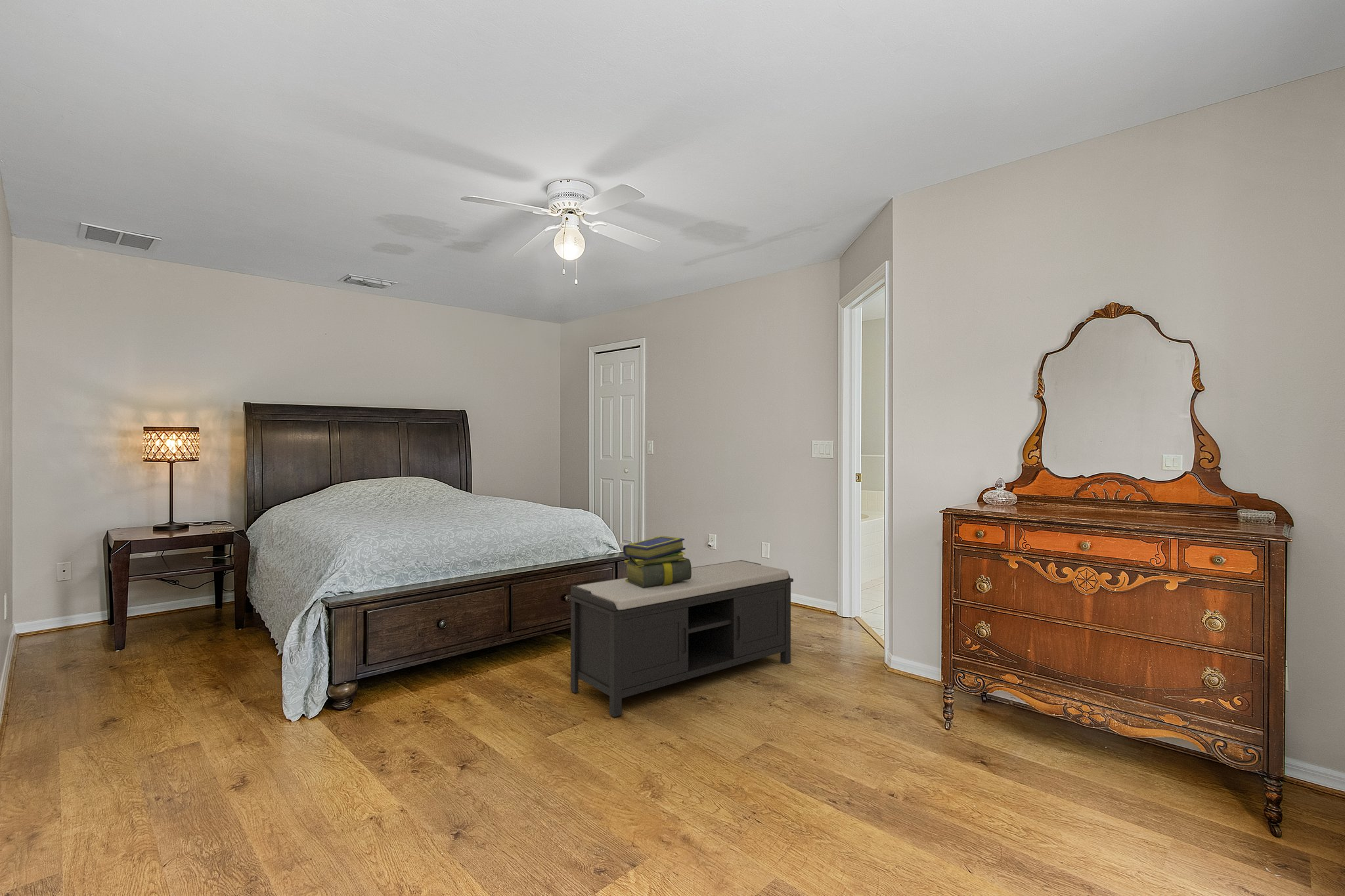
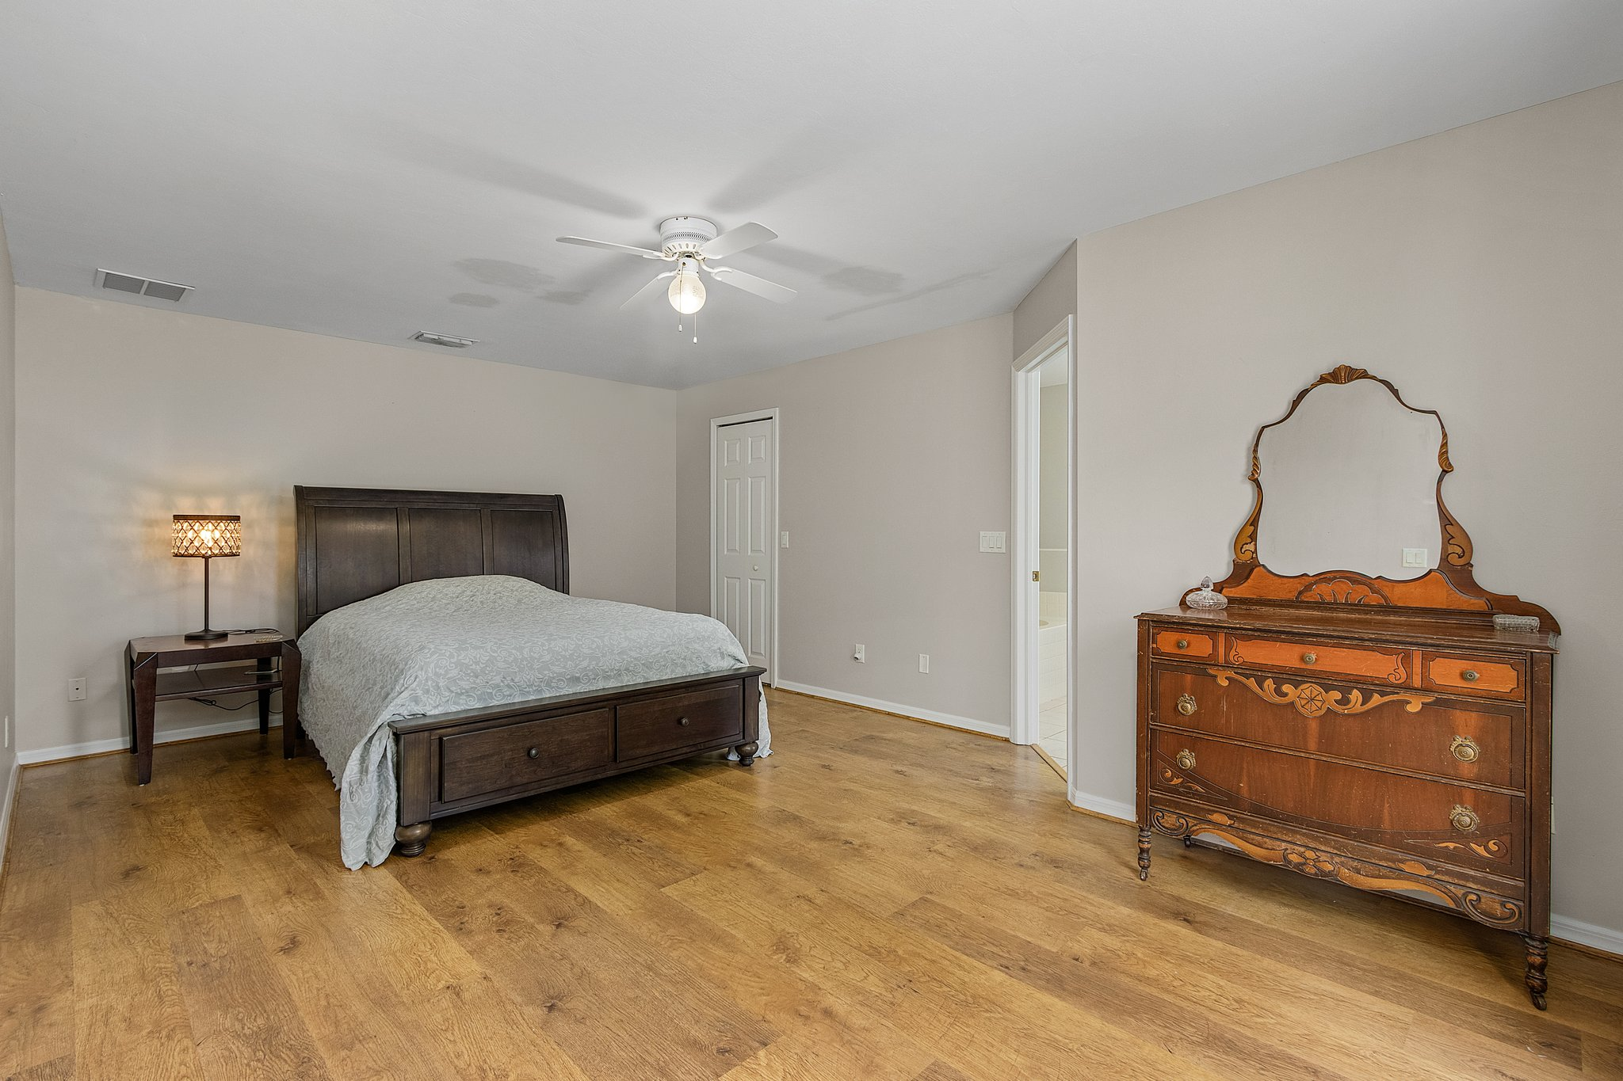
- bench [567,559,794,717]
- stack of books [623,535,692,588]
